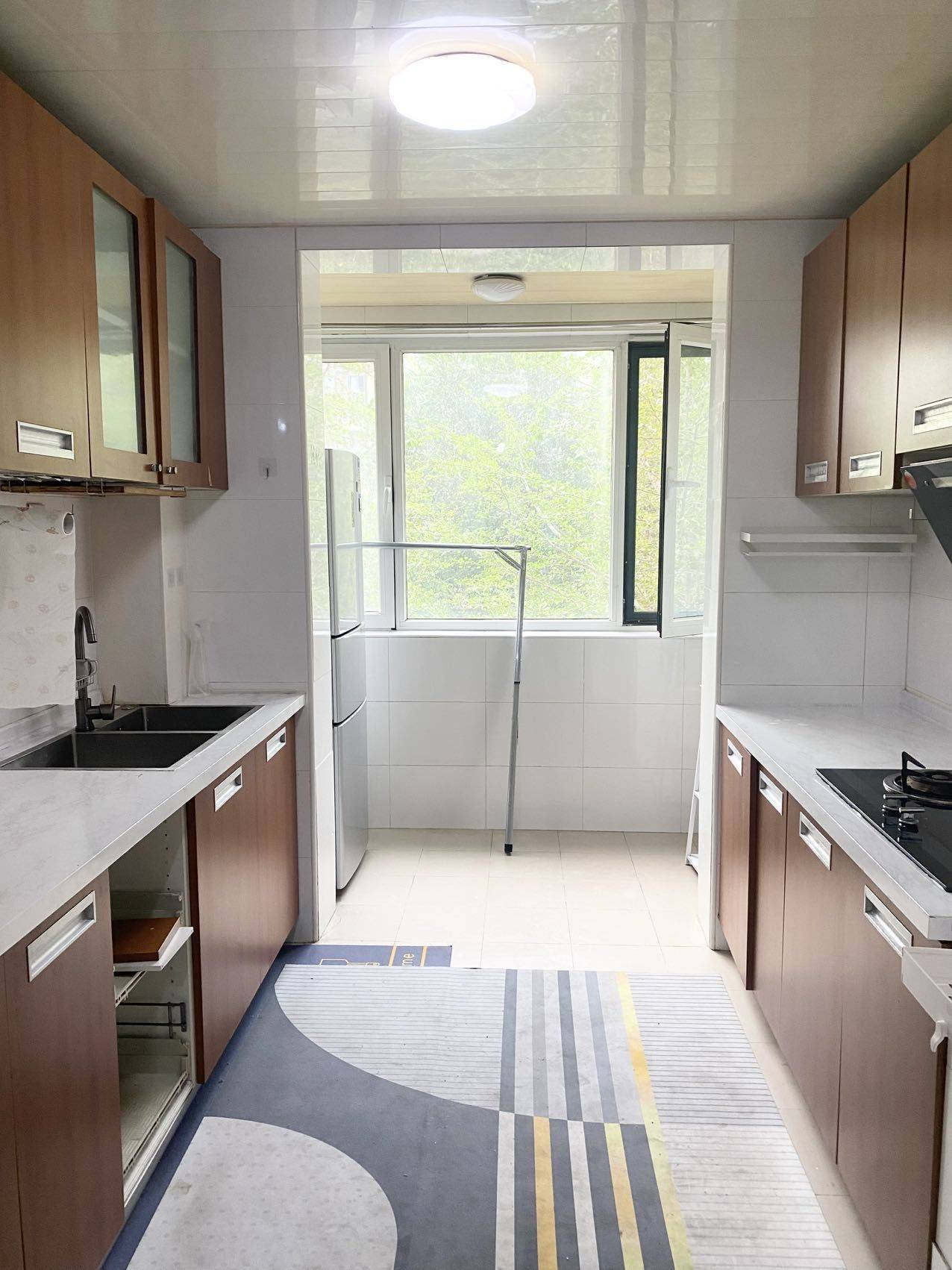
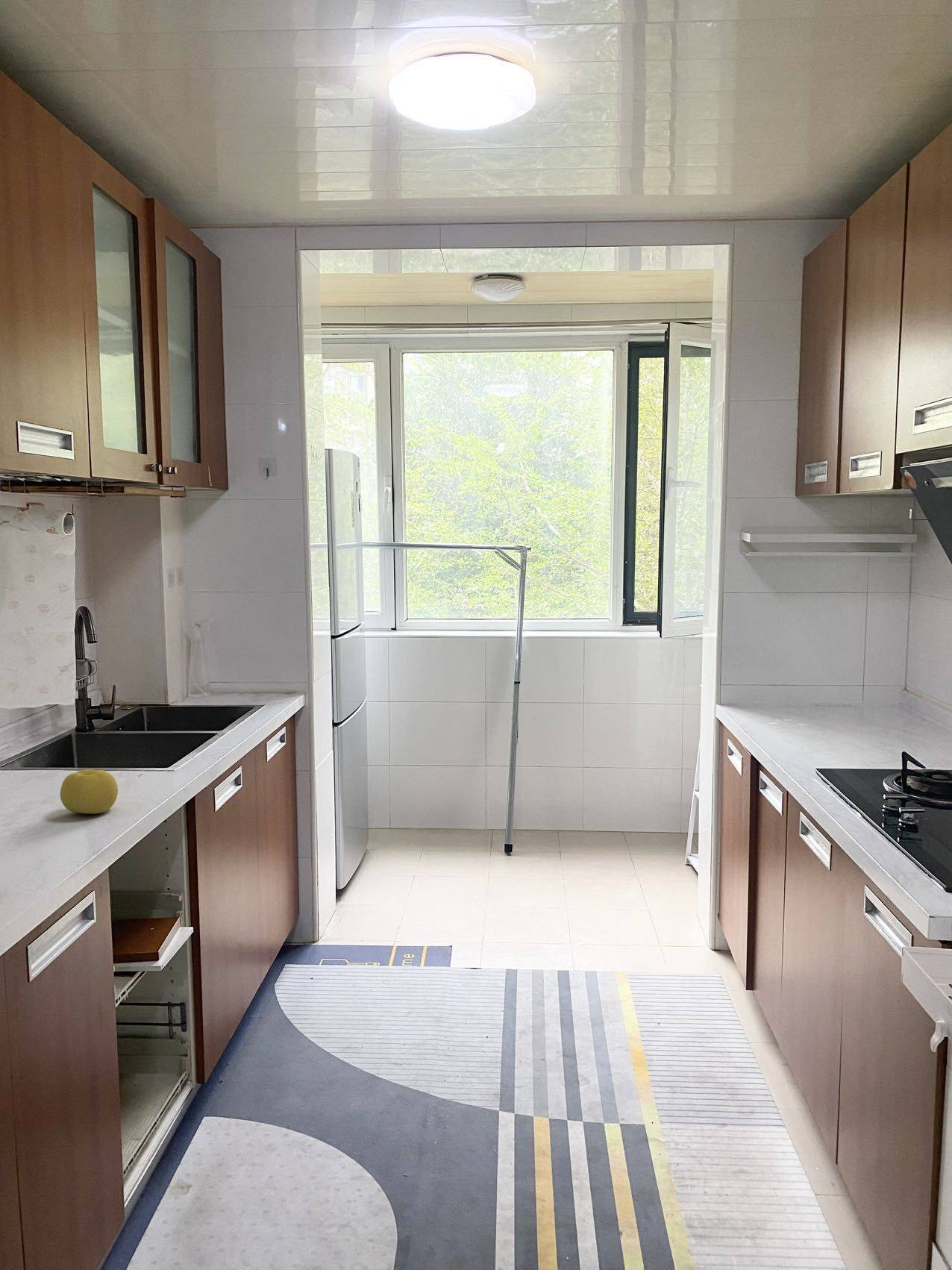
+ fruit [60,769,119,815]
